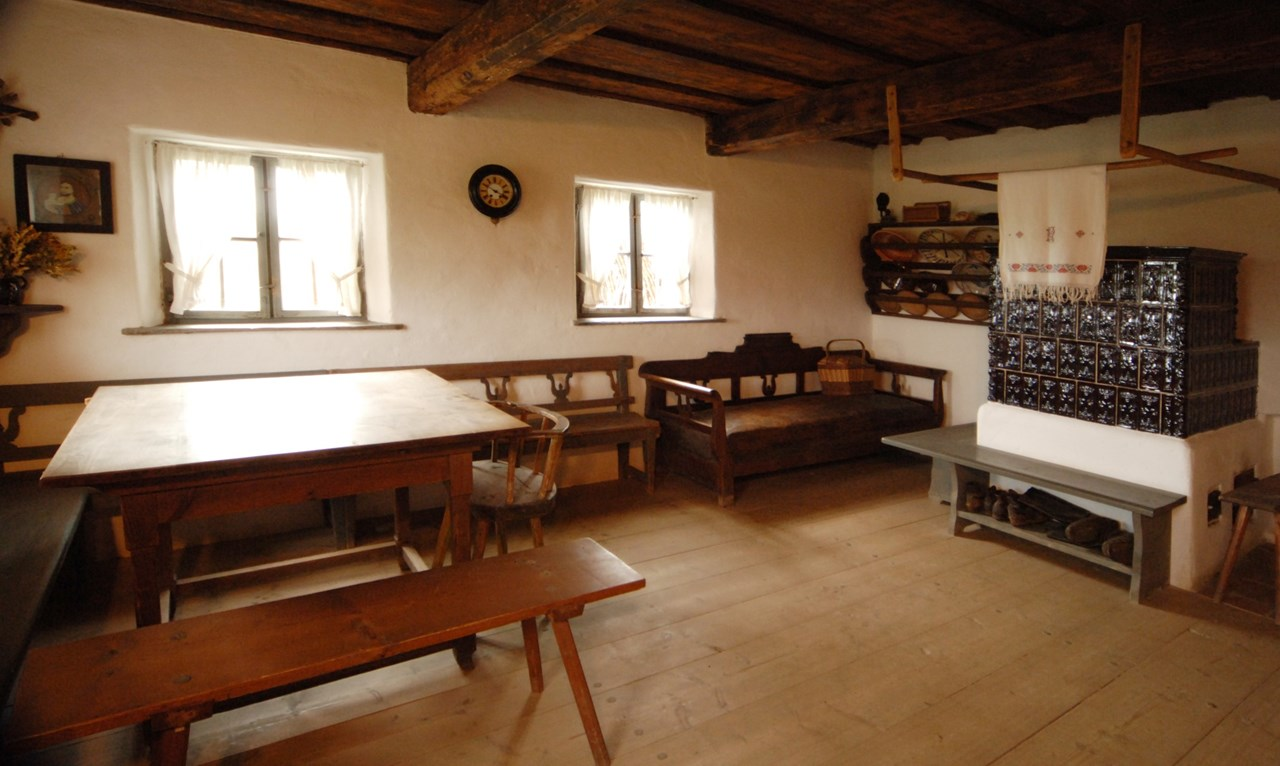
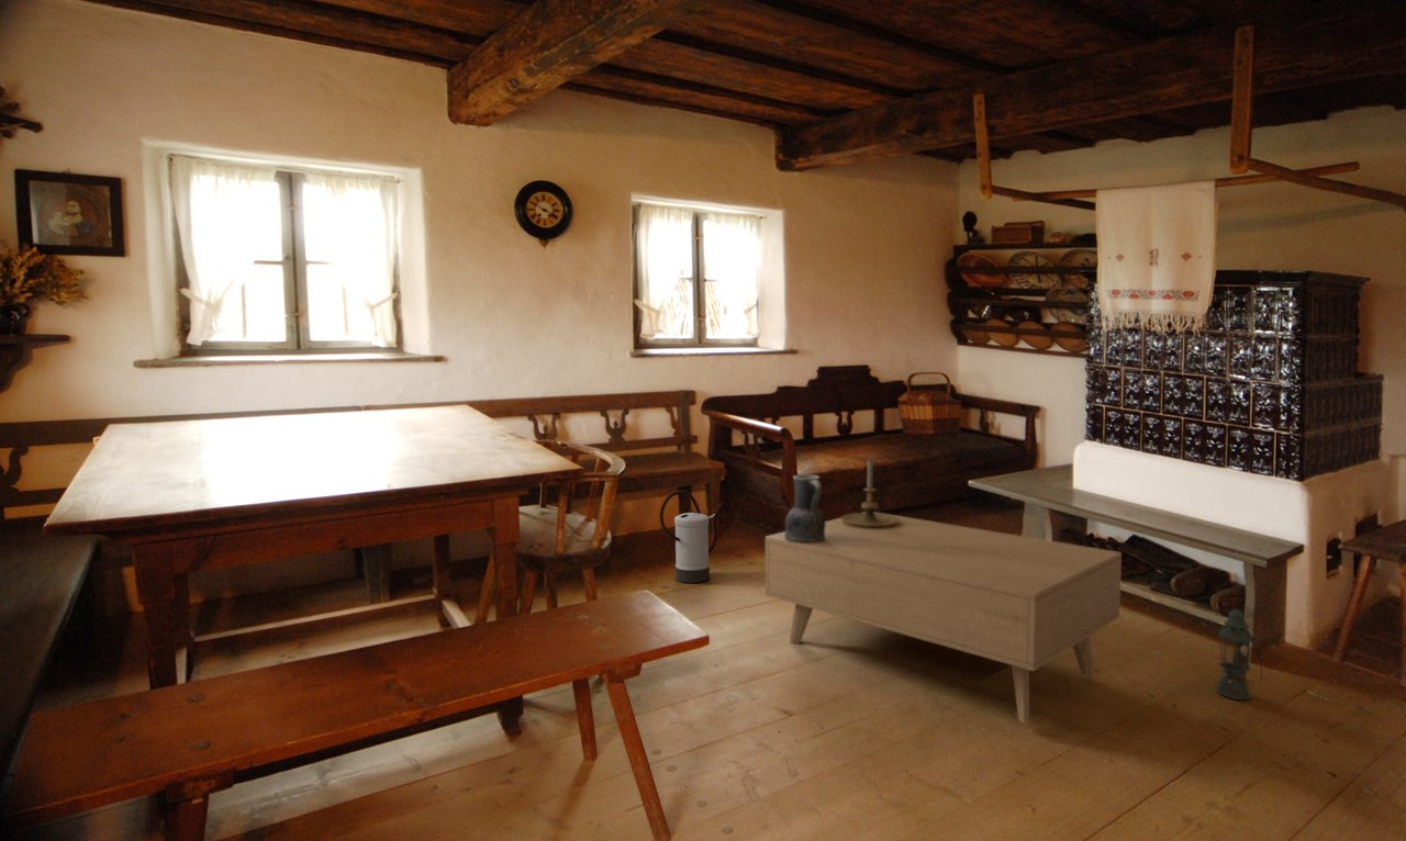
+ candle holder [839,457,900,527]
+ lantern [1215,608,1263,700]
+ vase [784,473,826,543]
+ coffee table [765,511,1123,726]
+ watering can [658,490,725,584]
